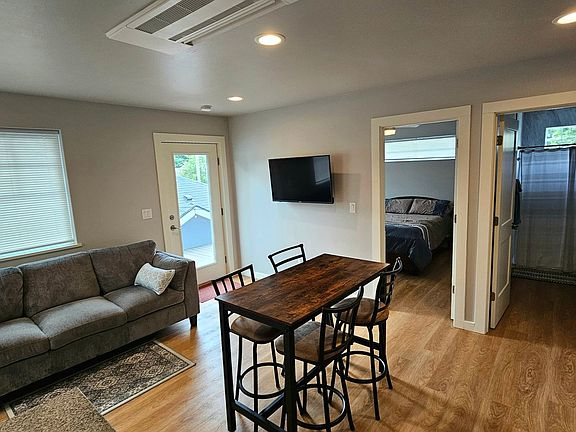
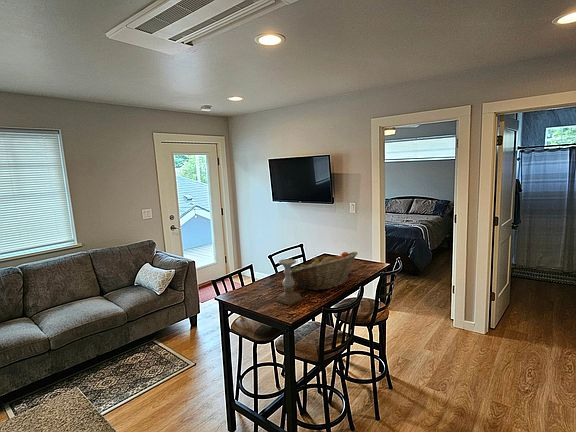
+ candle holder [276,258,303,306]
+ fruit basket [291,251,359,291]
